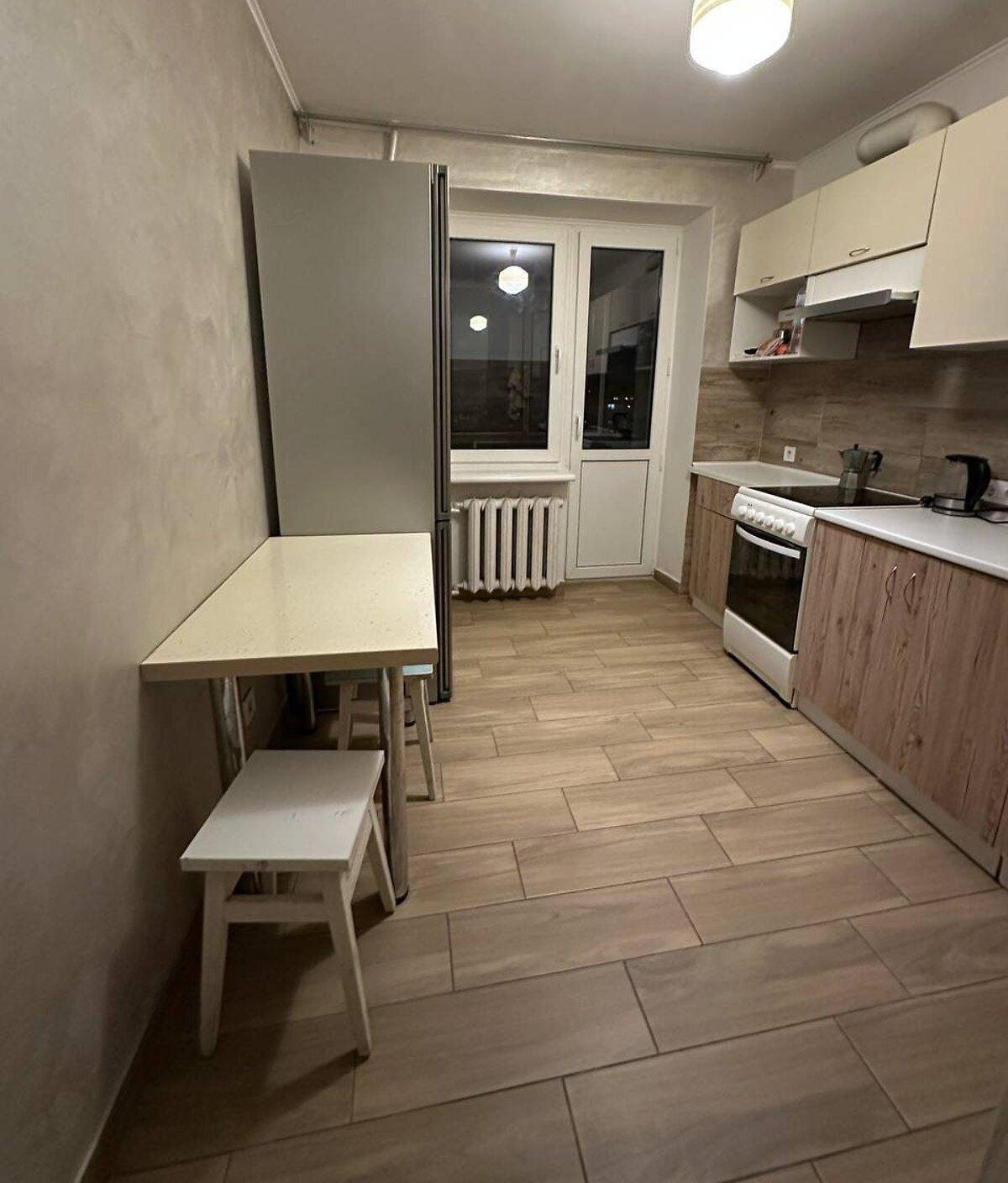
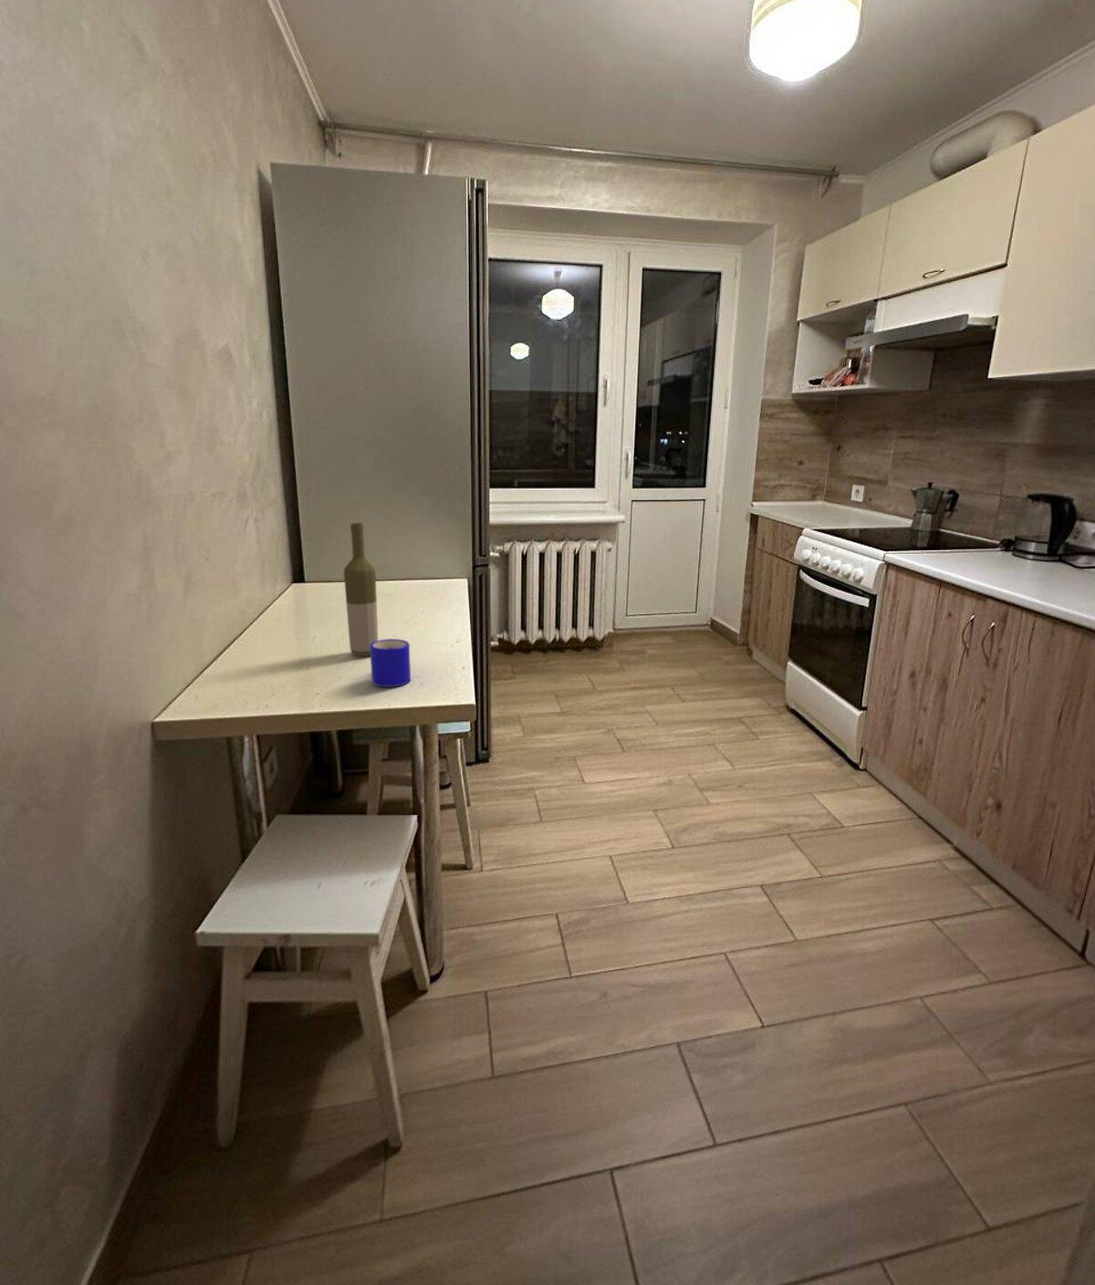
+ bottle [343,522,379,657]
+ mug [369,638,412,688]
